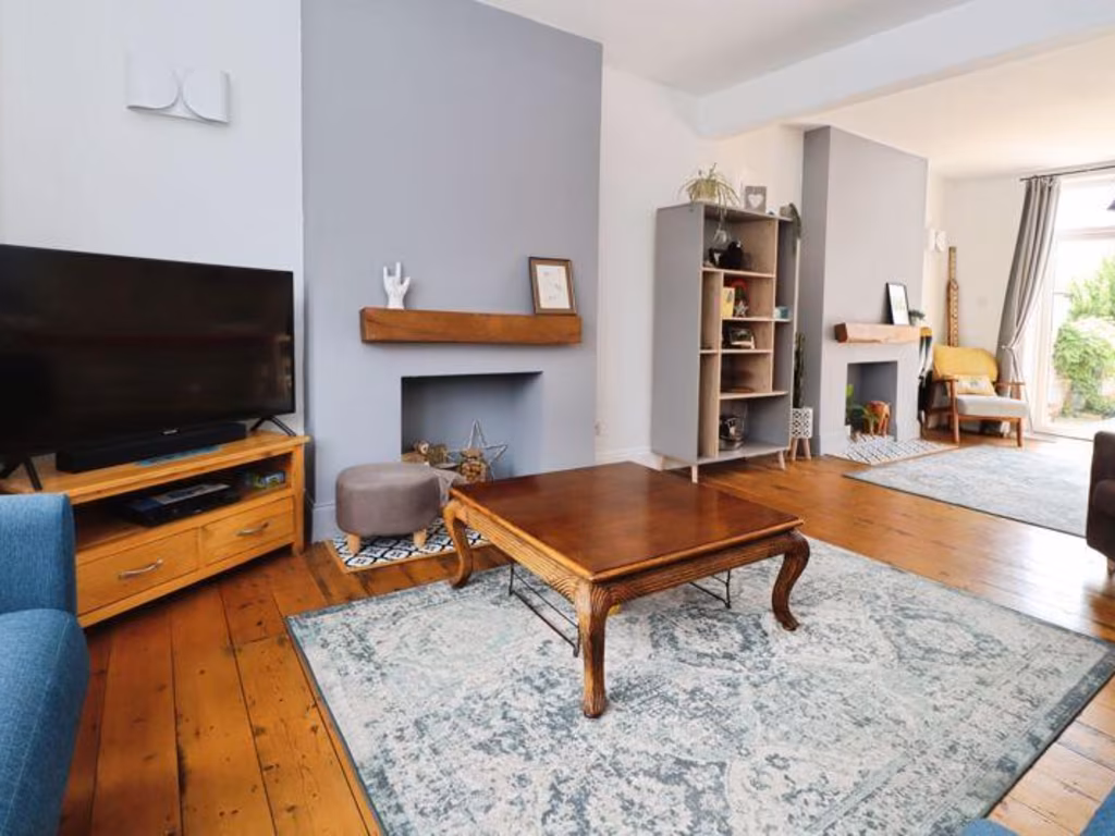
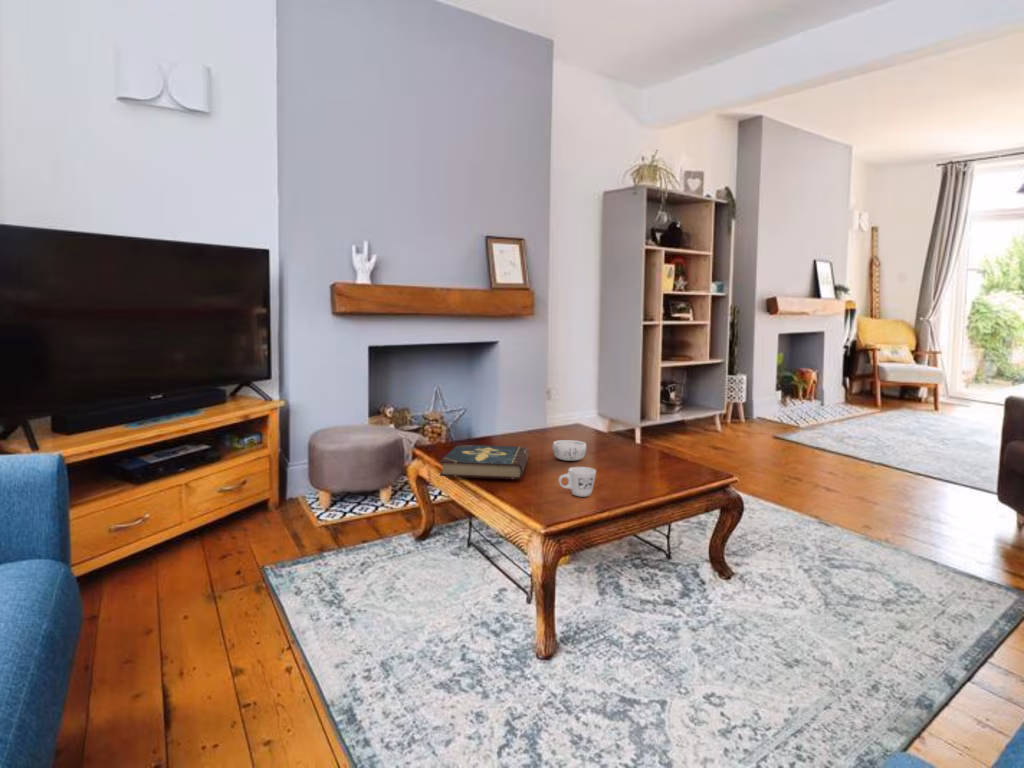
+ book [438,443,530,480]
+ decorative bowl [552,439,587,462]
+ mug [557,466,597,498]
